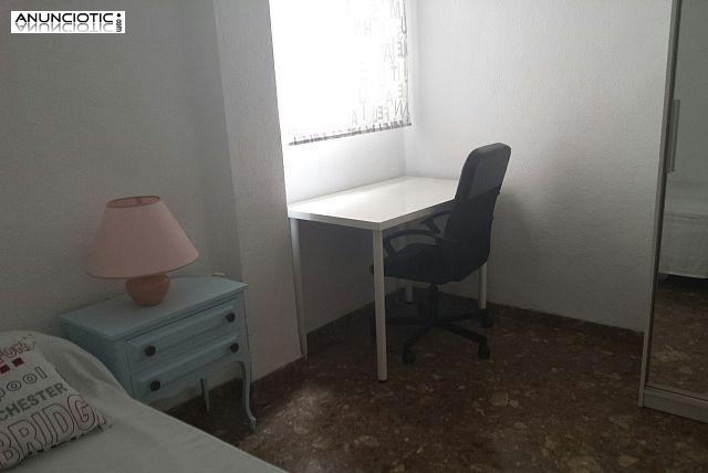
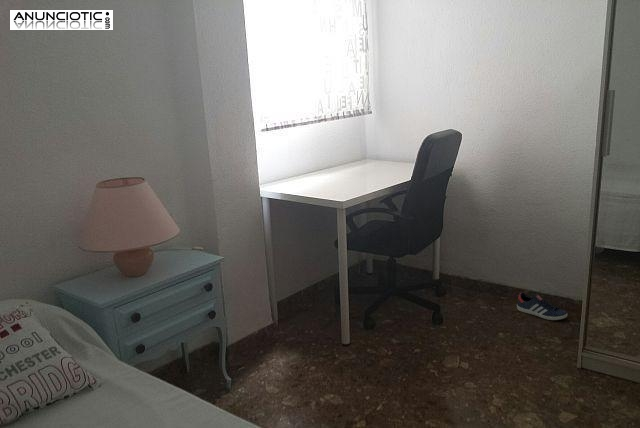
+ sneaker [516,291,568,321]
